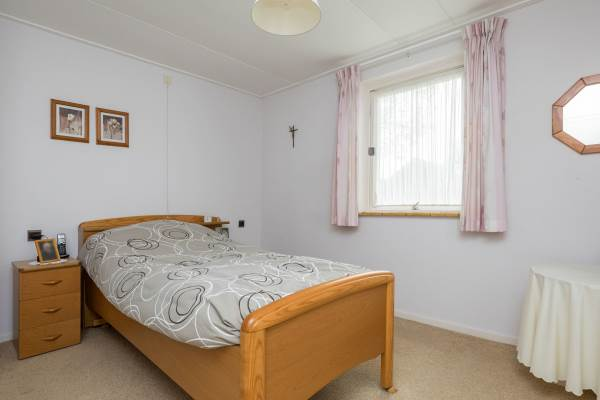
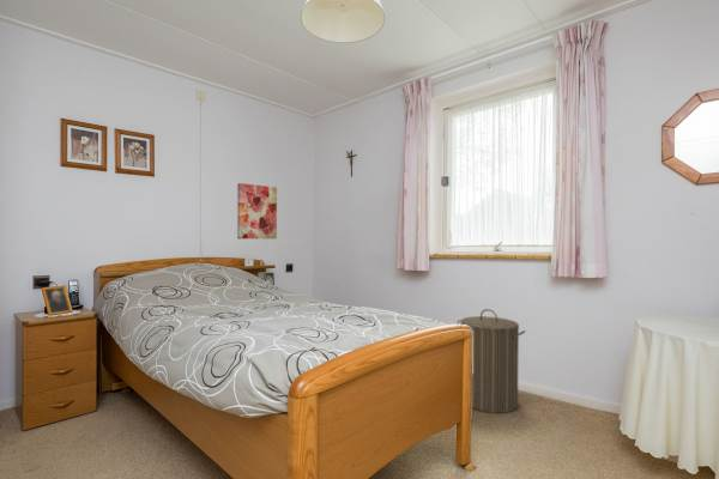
+ laundry hamper [457,308,526,414]
+ wall art [236,182,278,240]
